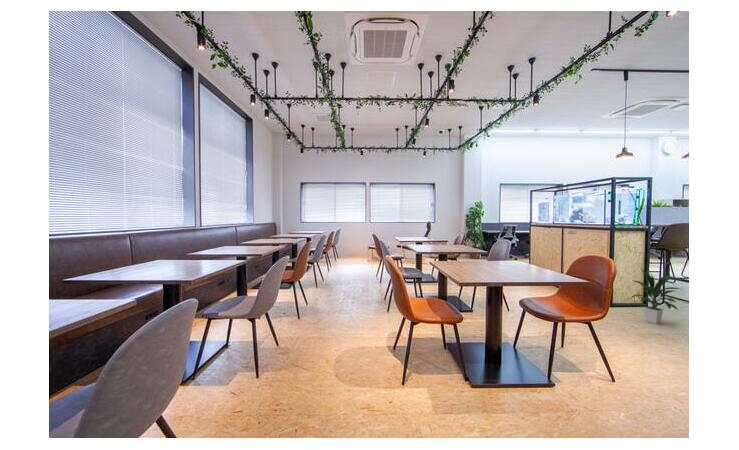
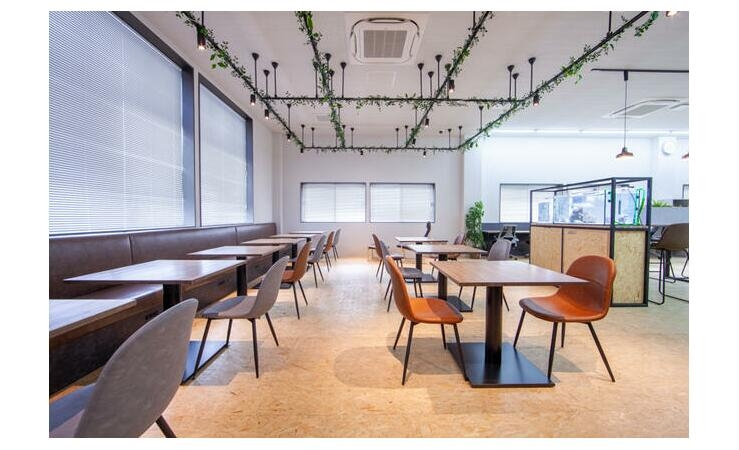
- indoor plant [628,268,684,325]
